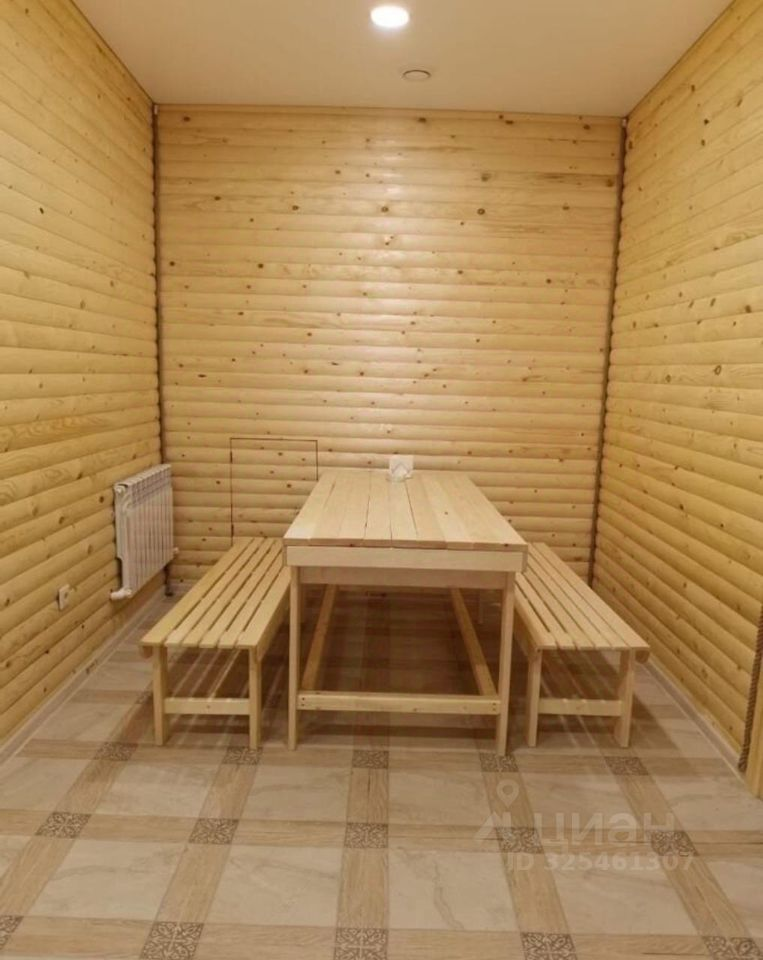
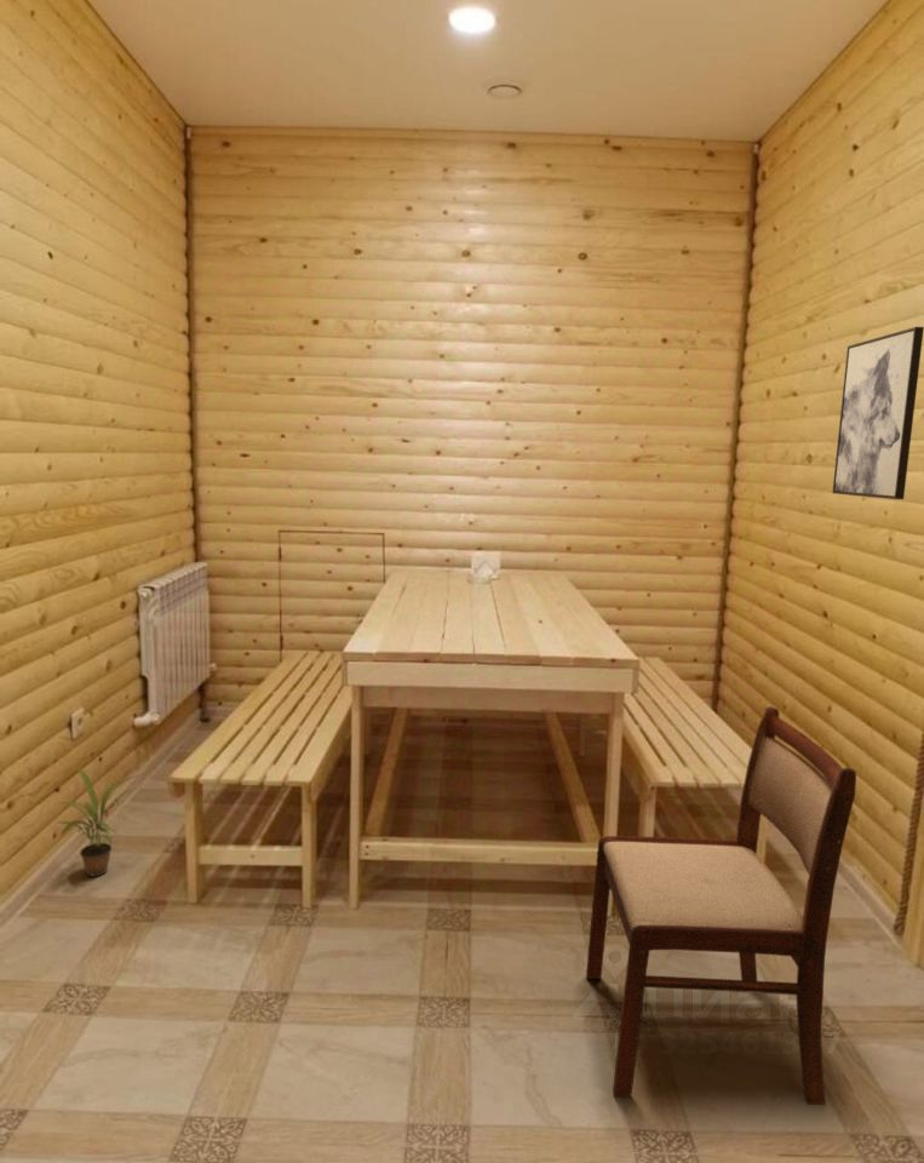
+ potted plant [54,767,144,878]
+ wall art [831,326,924,500]
+ dining chair [585,705,857,1106]
